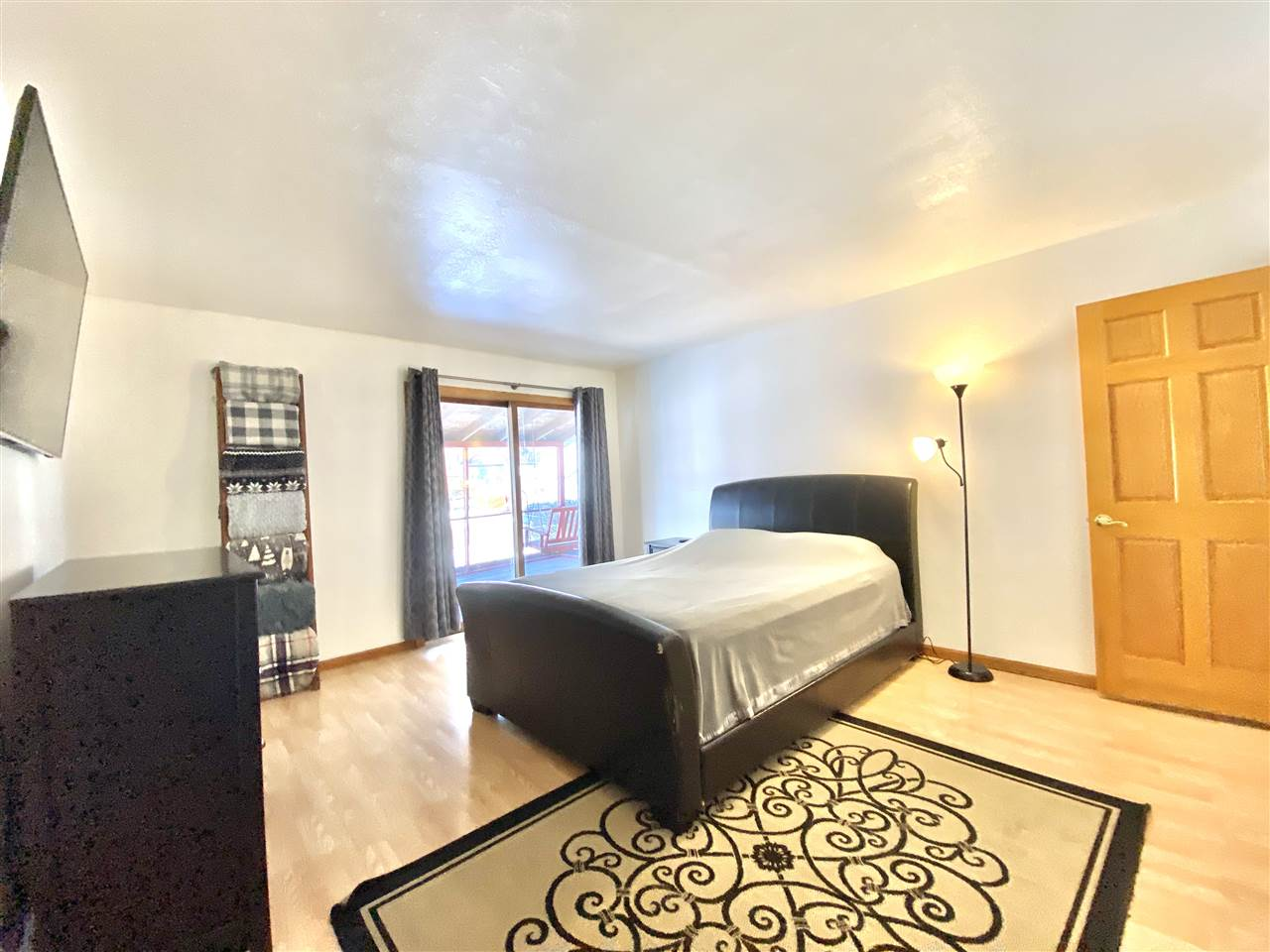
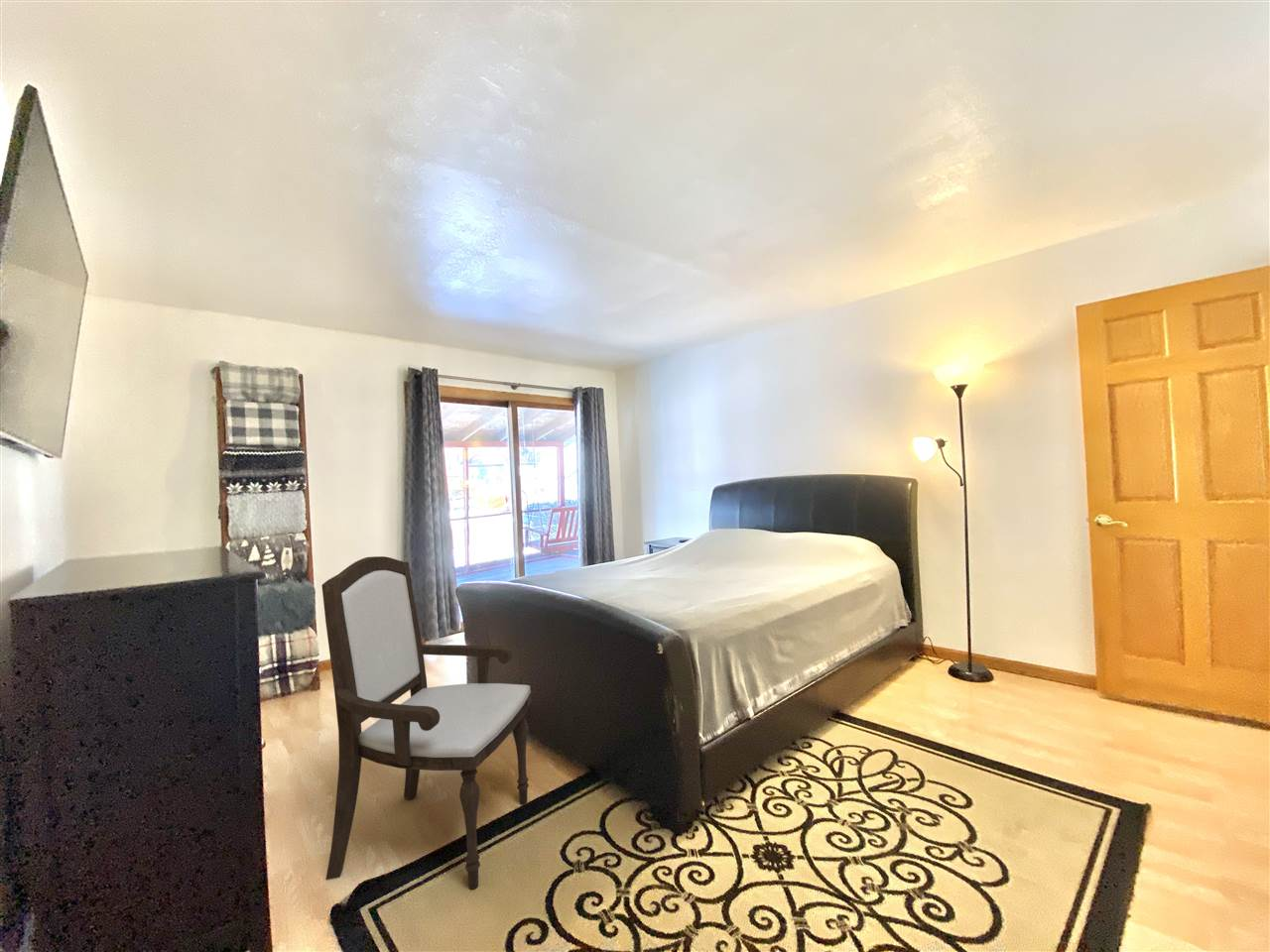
+ armchair [320,555,532,891]
